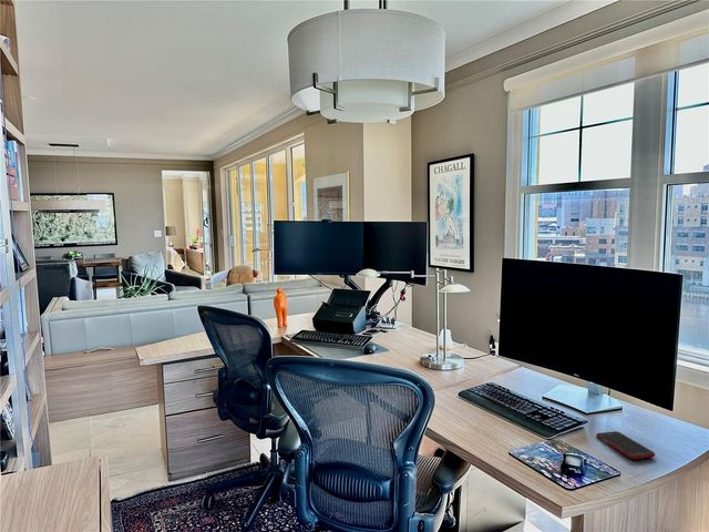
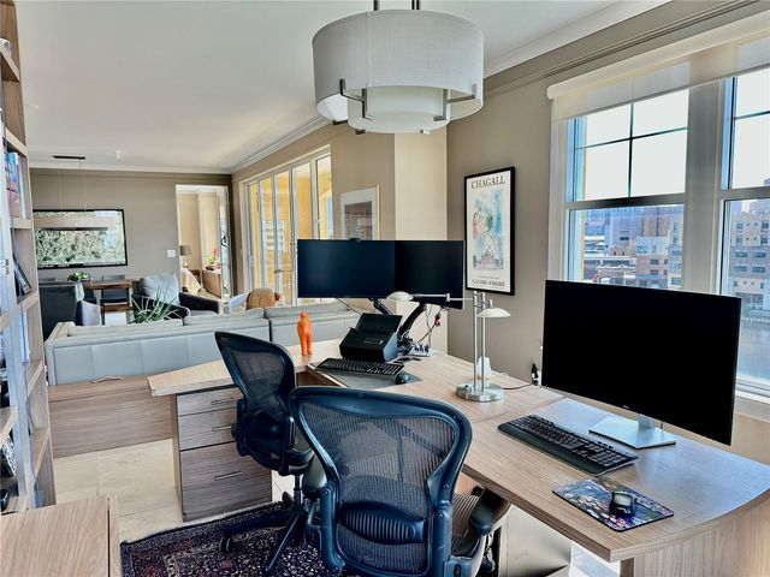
- cell phone [595,430,656,460]
